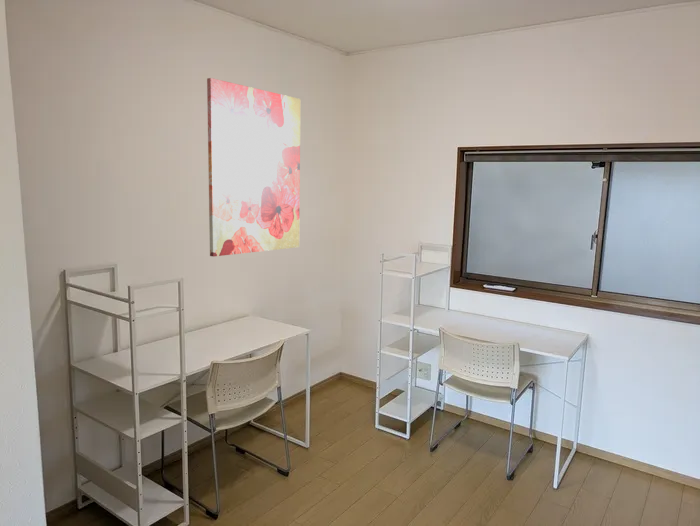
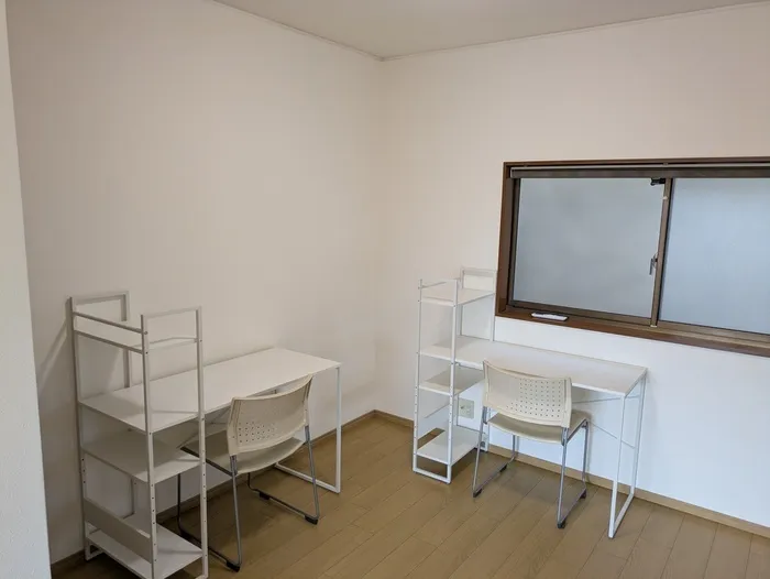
- wall art [206,77,301,258]
